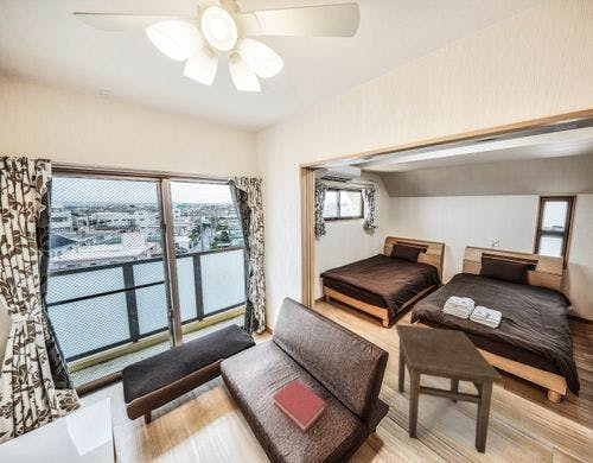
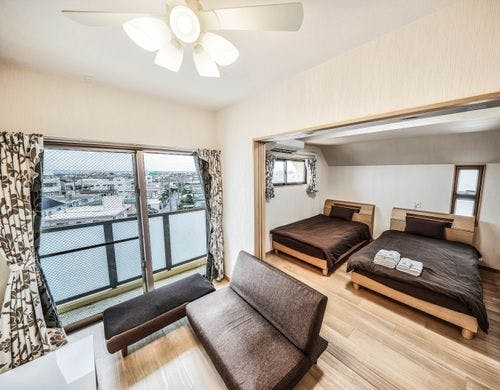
- side table [395,323,503,455]
- hardback book [273,379,327,433]
